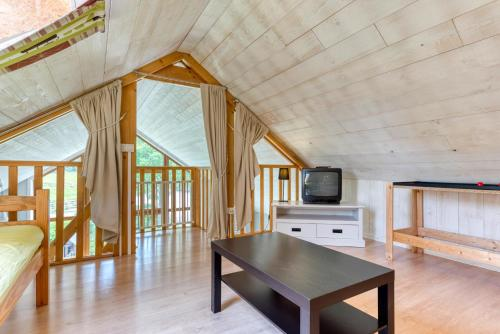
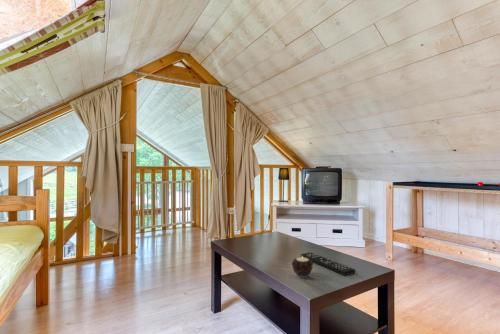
+ candle [291,256,314,279]
+ remote control [300,251,356,276]
